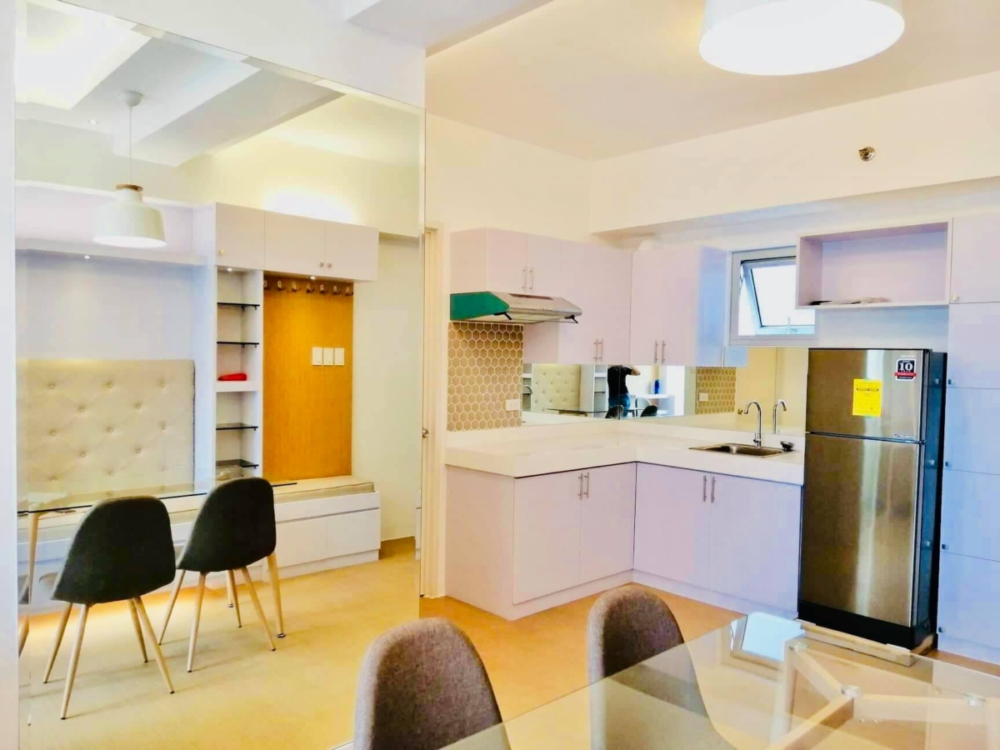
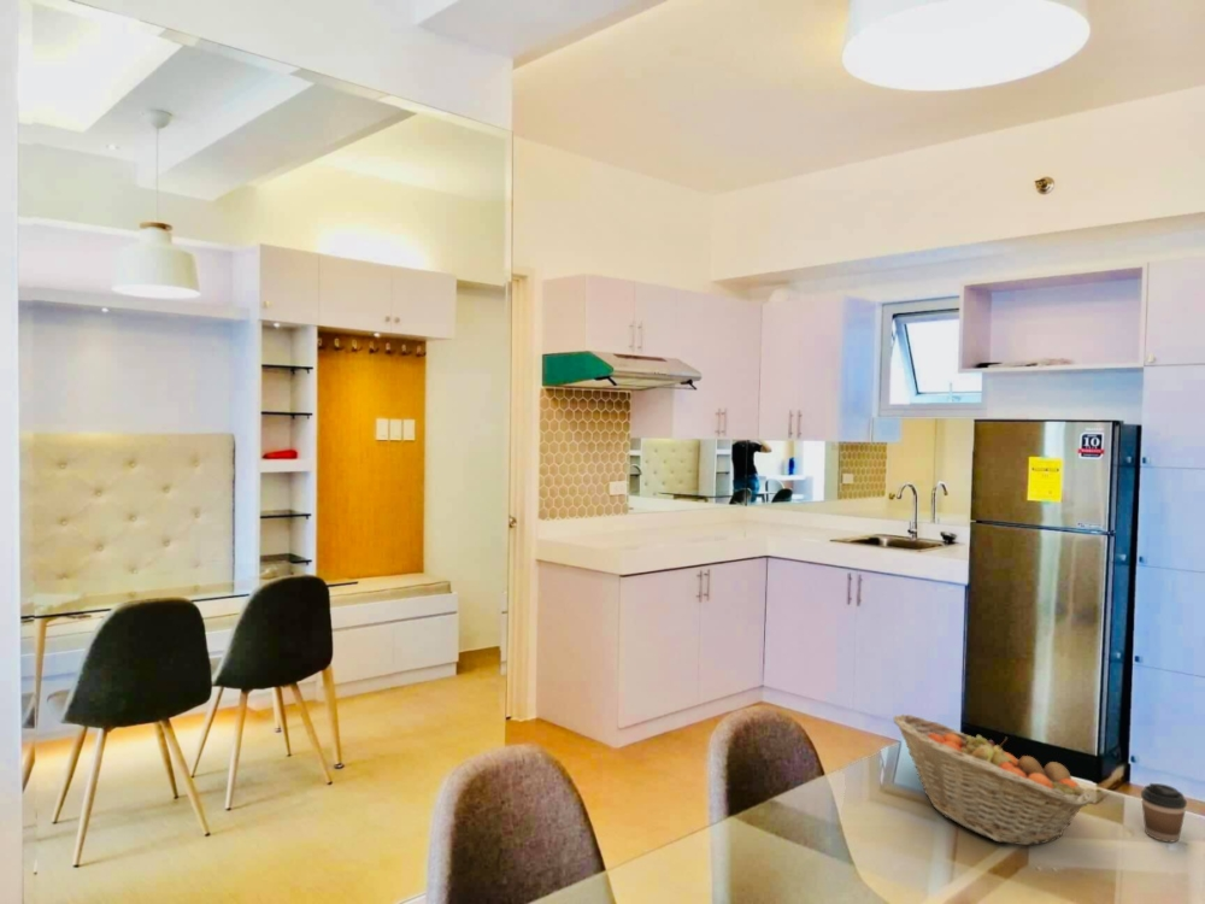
+ coffee cup [1140,782,1188,843]
+ fruit basket [892,714,1094,846]
